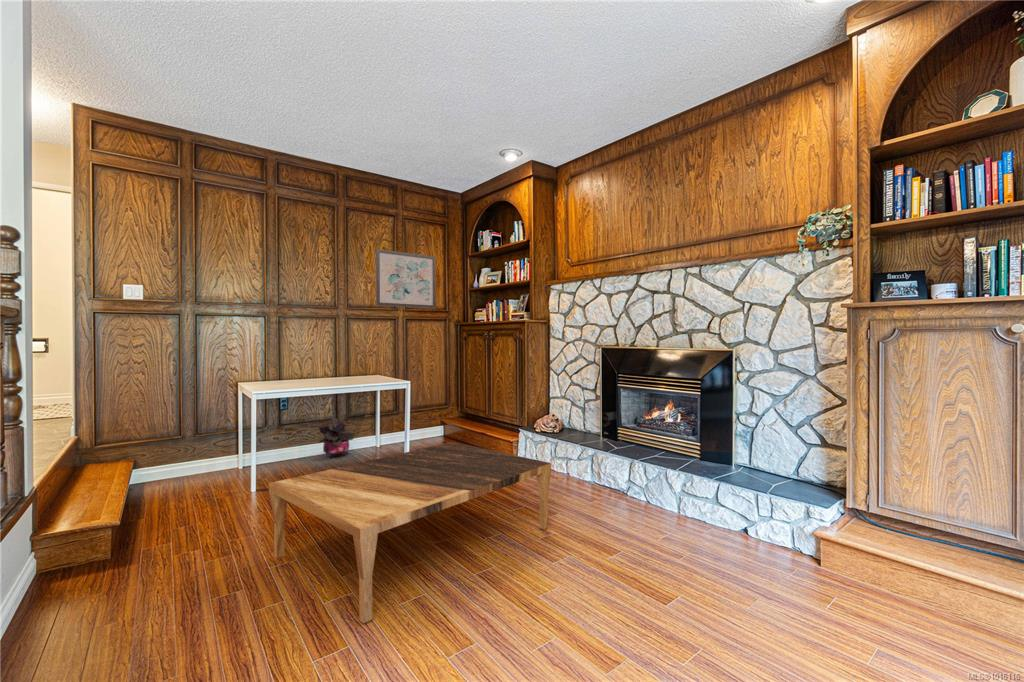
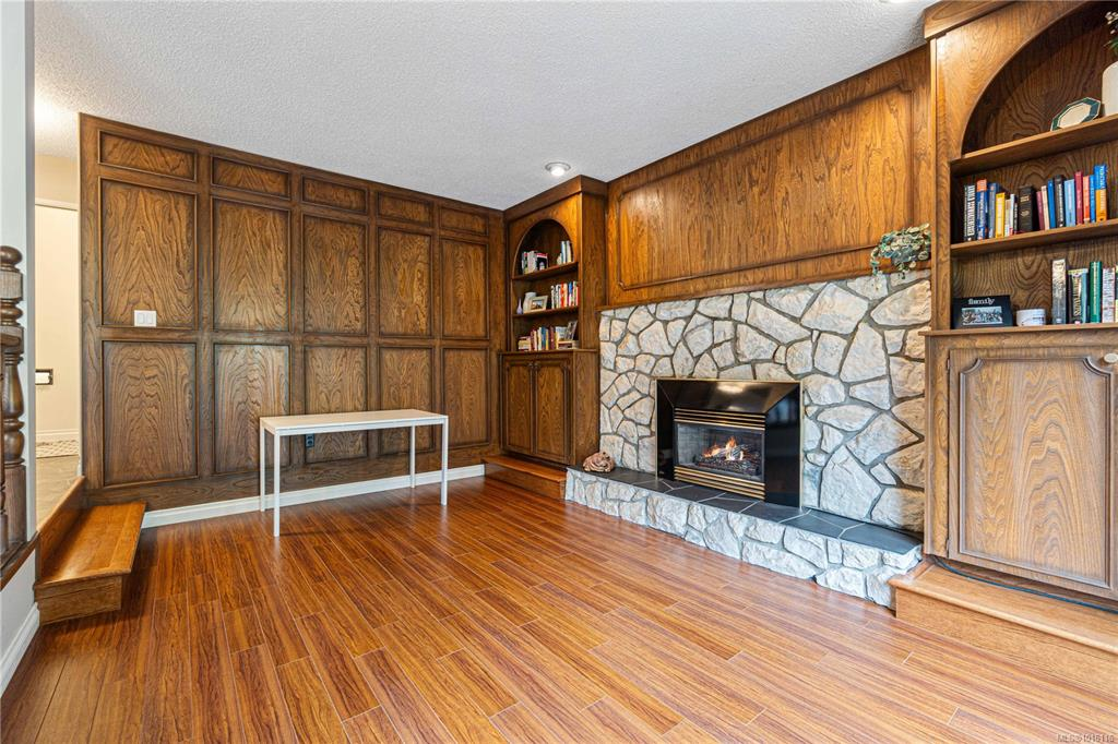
- coffee table [268,441,552,624]
- wall art [375,248,437,309]
- potted plant [318,416,355,459]
